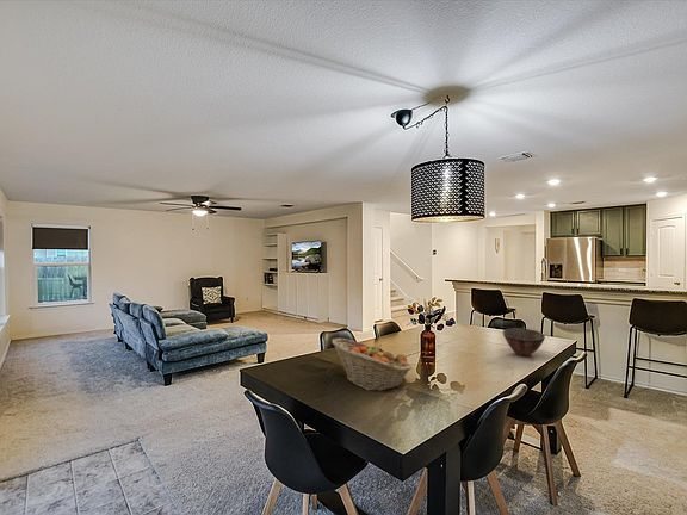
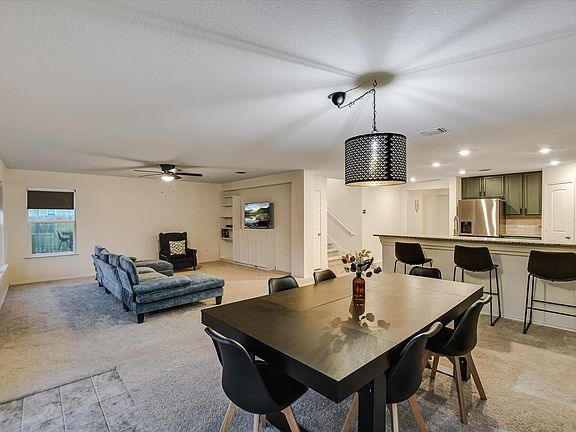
- bowl [502,327,546,356]
- fruit basket [330,337,414,392]
